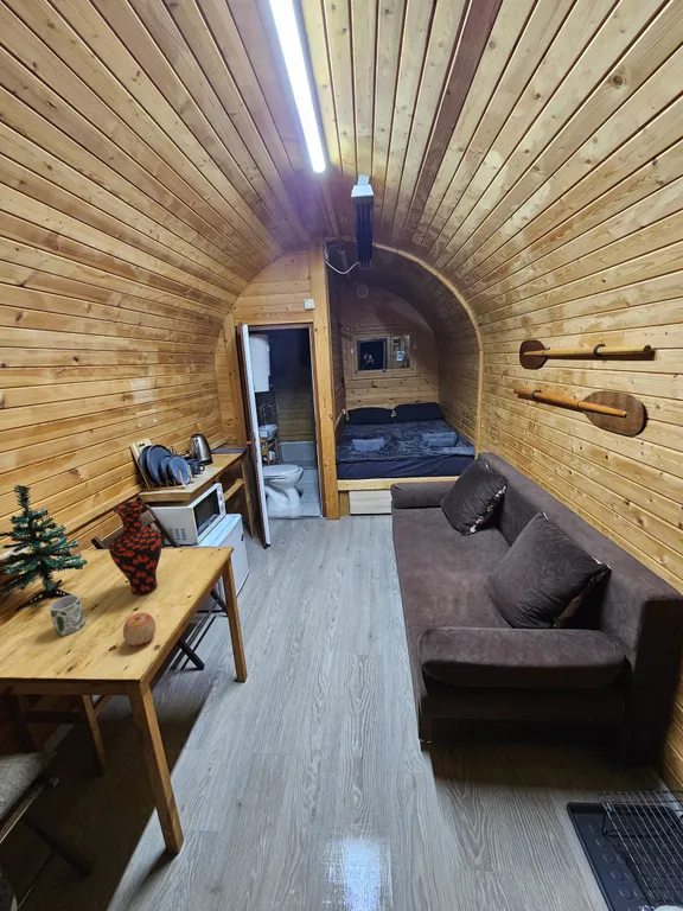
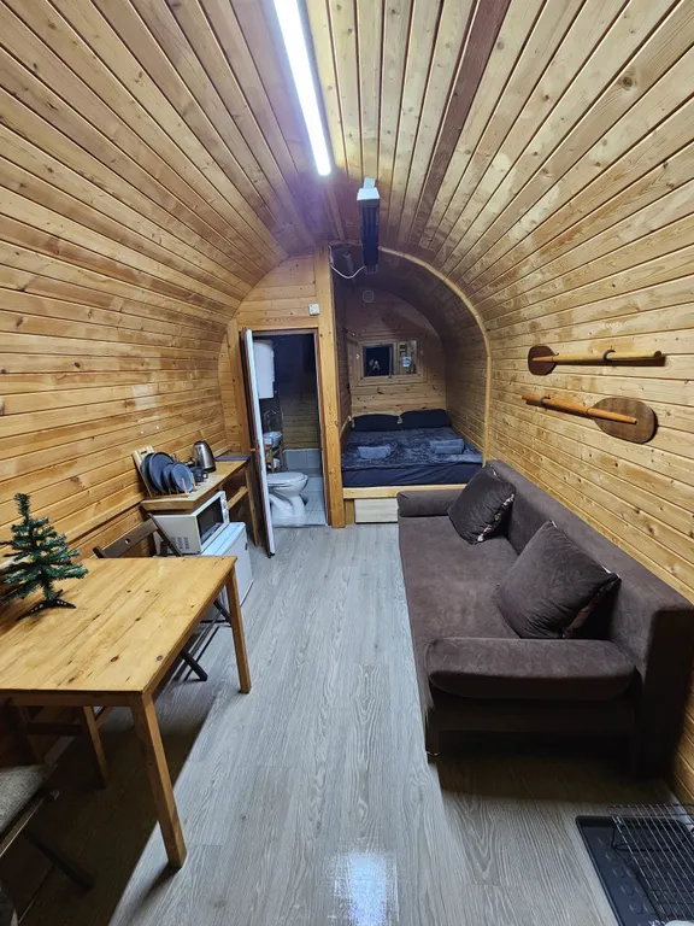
- mug [49,594,87,637]
- vase [108,499,164,597]
- apple [122,612,157,648]
